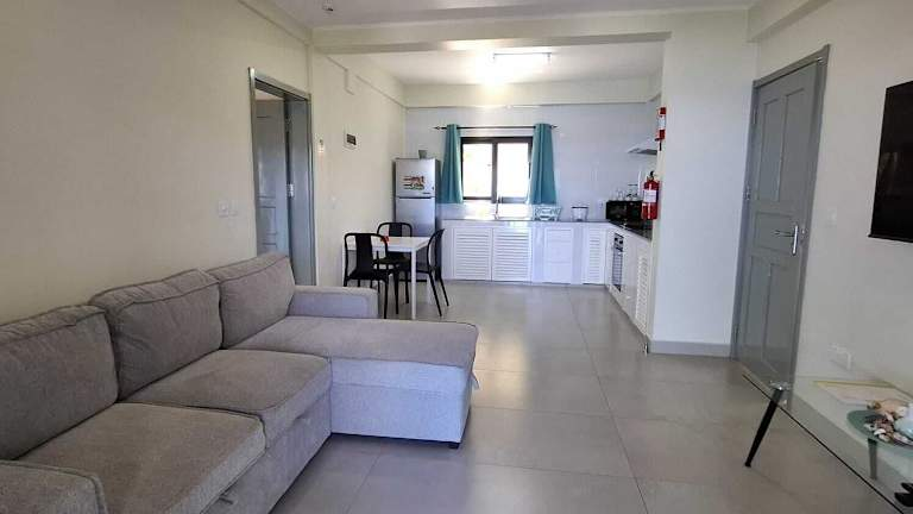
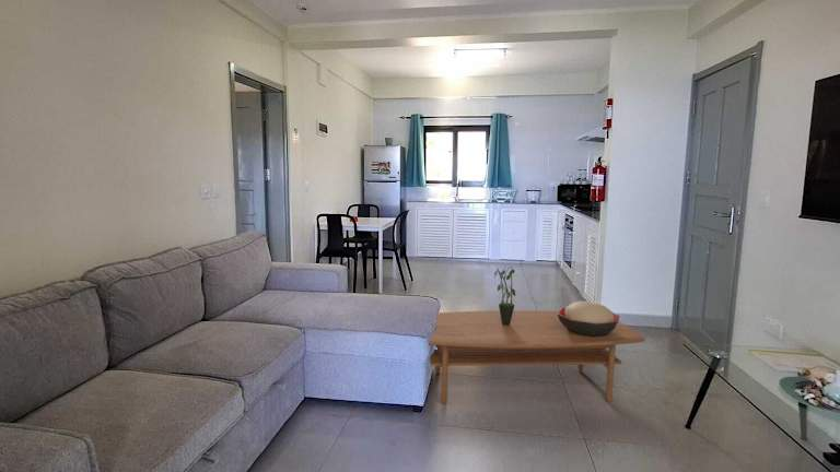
+ coffee table [428,309,646,405]
+ decorative bowl [557,299,621,338]
+ potted plant [493,266,516,326]
